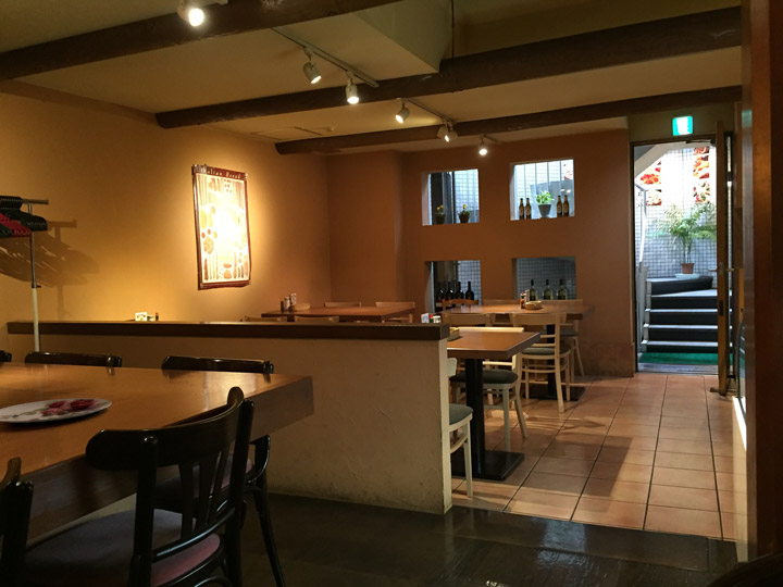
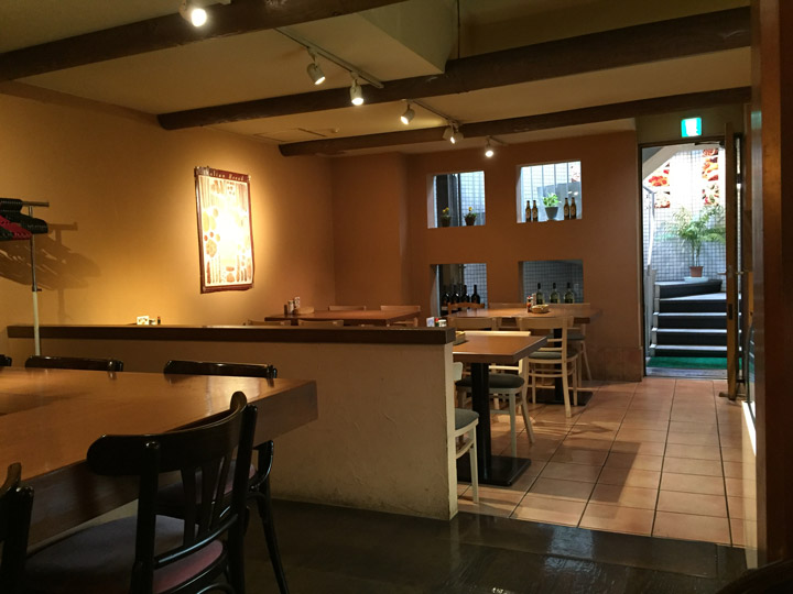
- plate [0,397,112,424]
